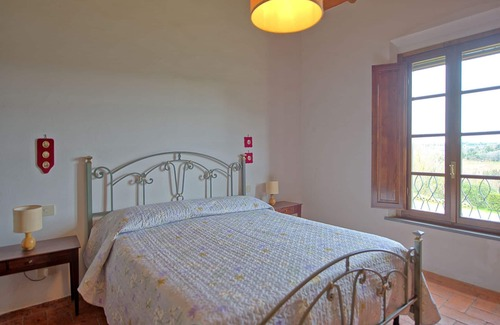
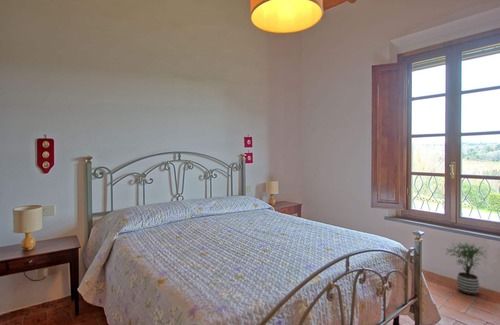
+ potted plant [444,241,487,296]
